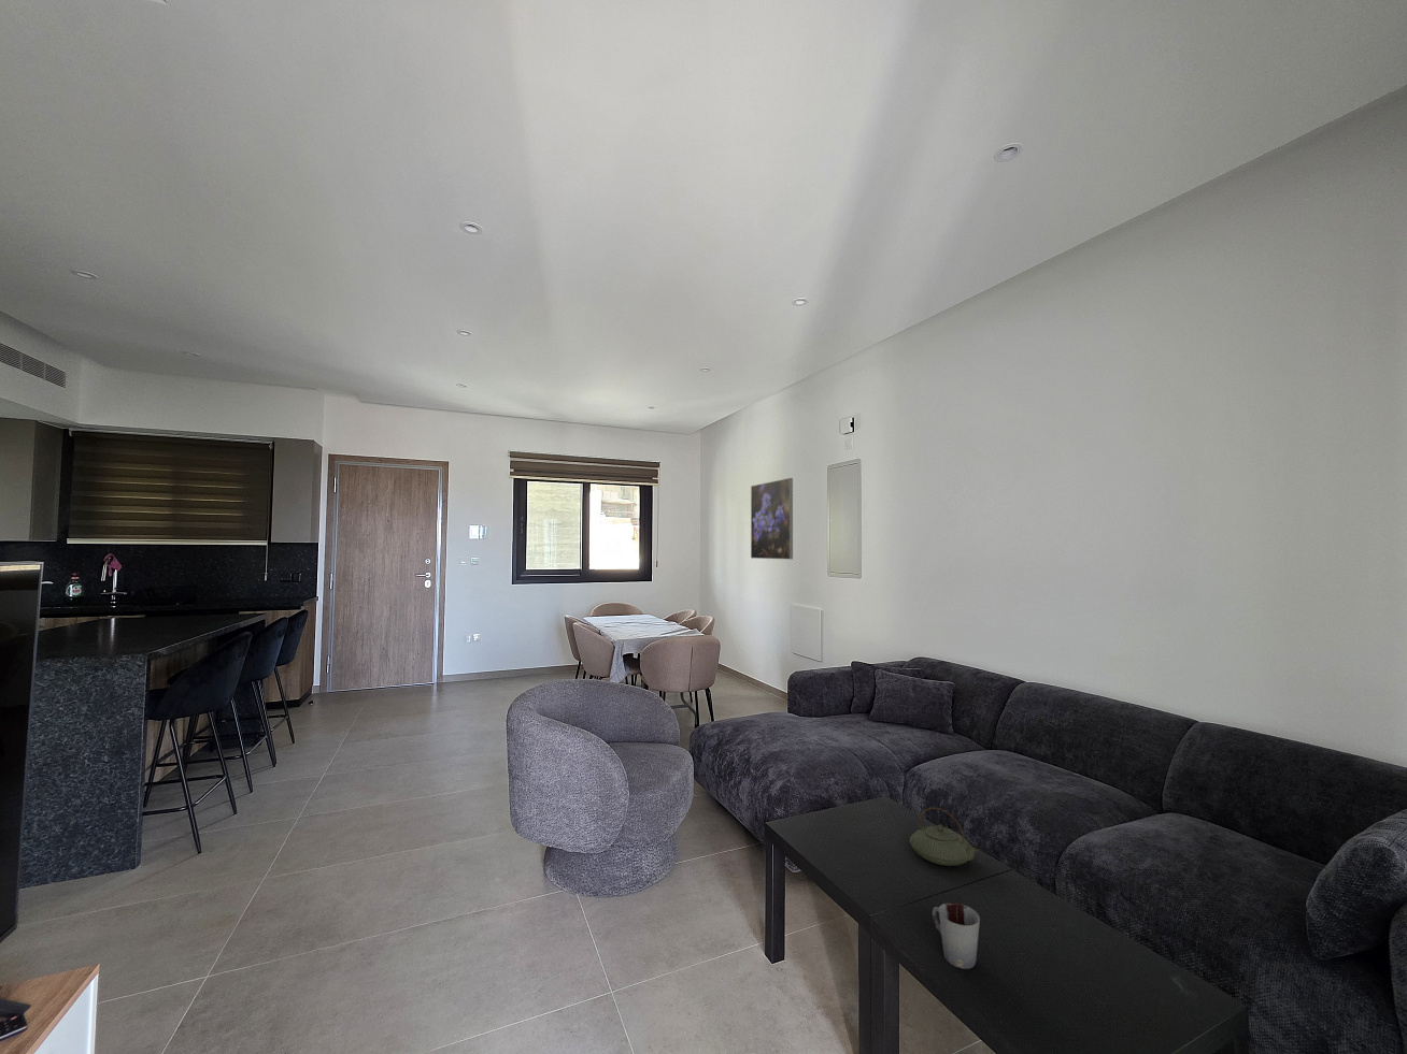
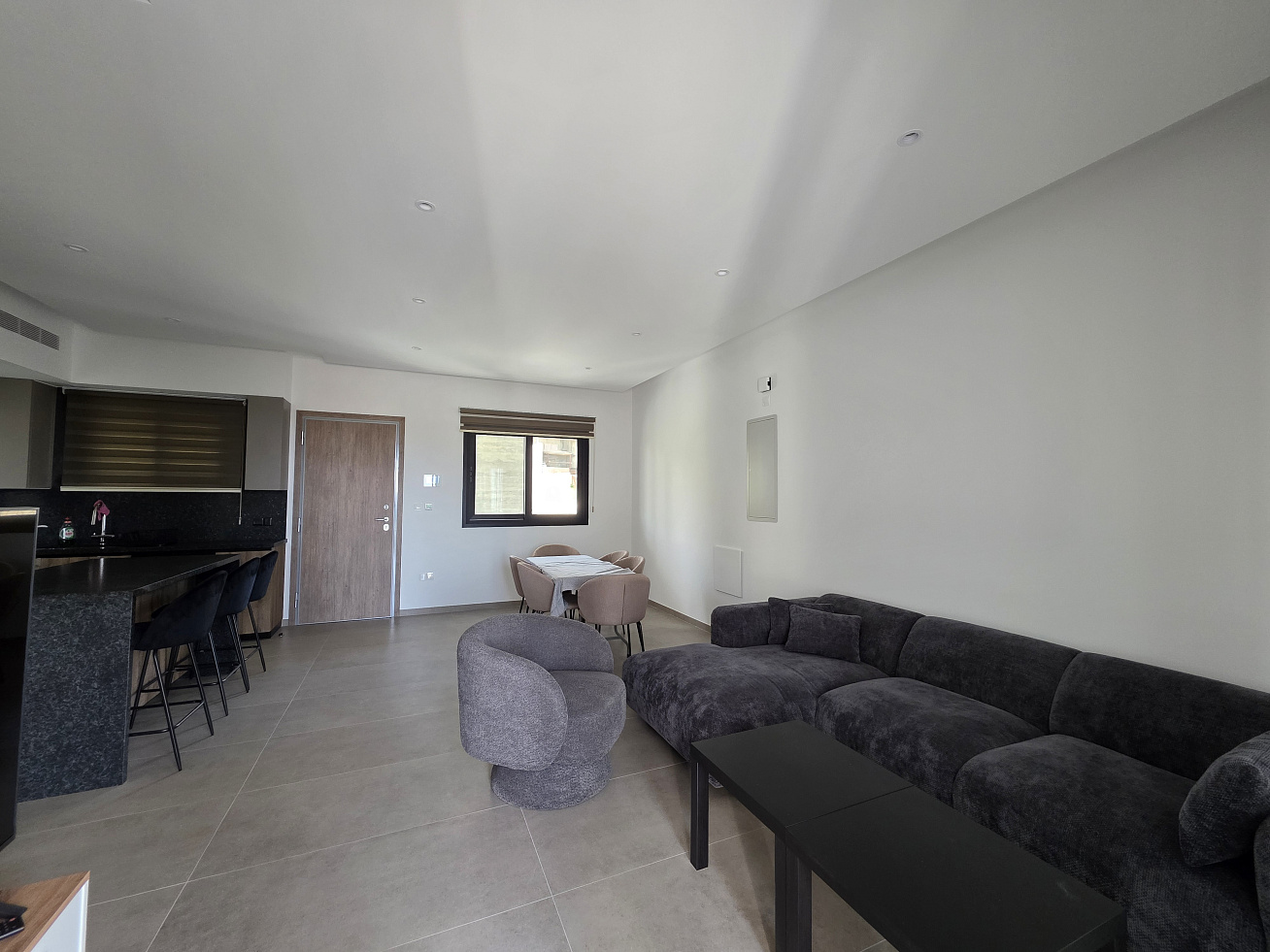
- teapot [908,806,982,867]
- cup [932,901,982,970]
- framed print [750,477,794,560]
